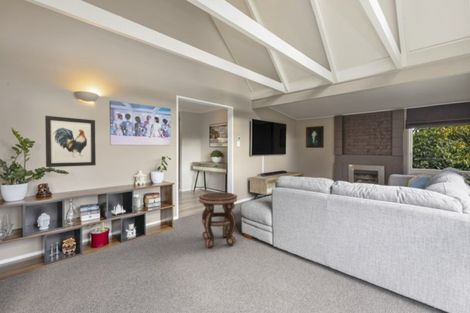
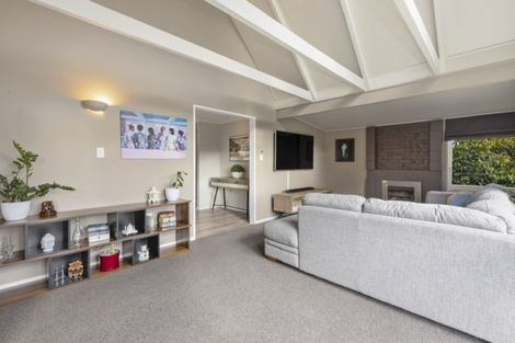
- wall art [44,115,97,168]
- side table [198,191,238,249]
